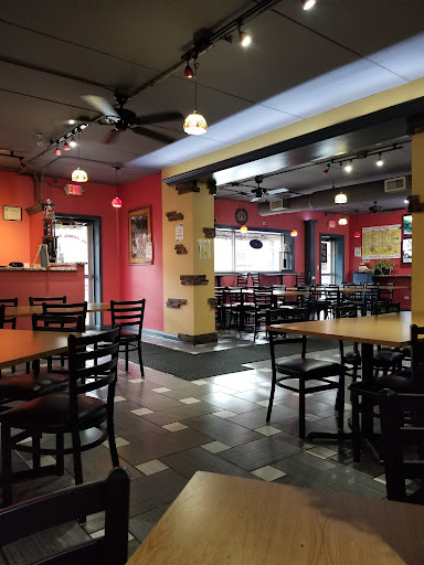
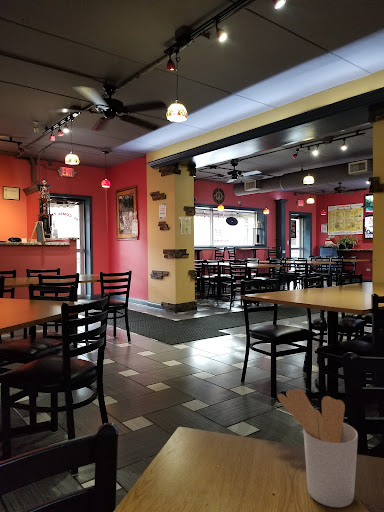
+ utensil holder [277,387,359,508]
